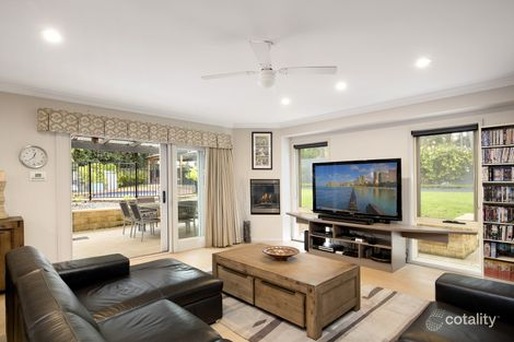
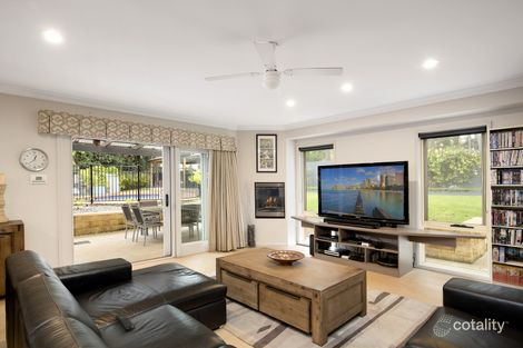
+ remote control [115,312,136,332]
